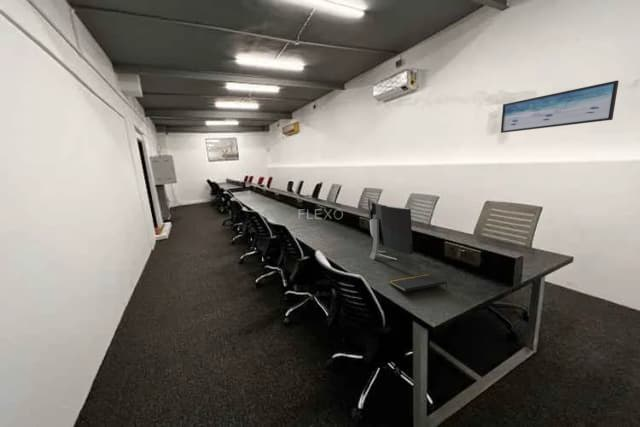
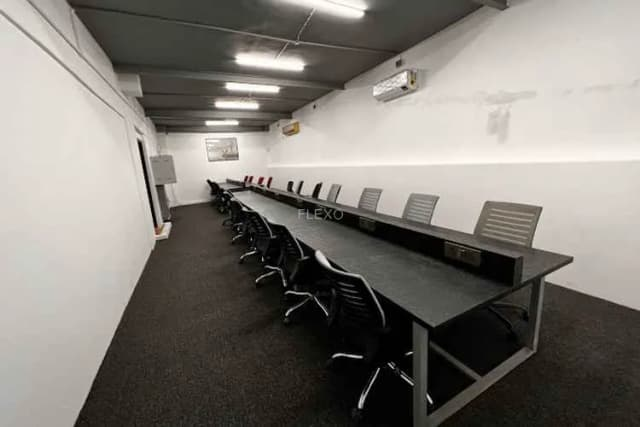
- notepad [388,273,448,293]
- wall art [500,80,620,134]
- monitor [366,196,414,261]
